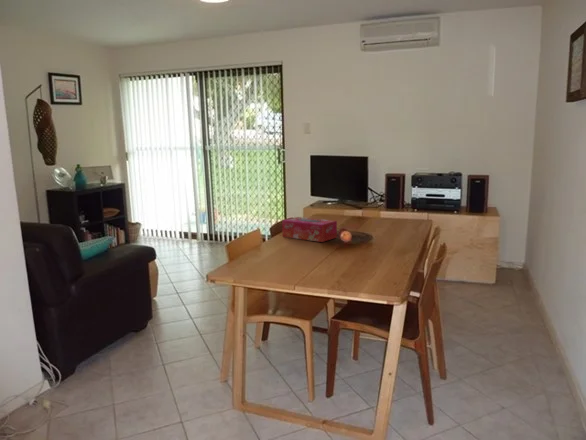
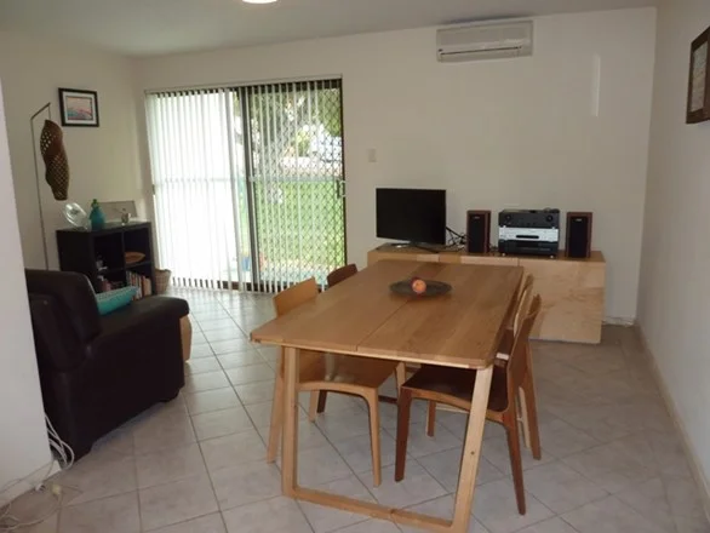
- tissue box [281,216,338,243]
